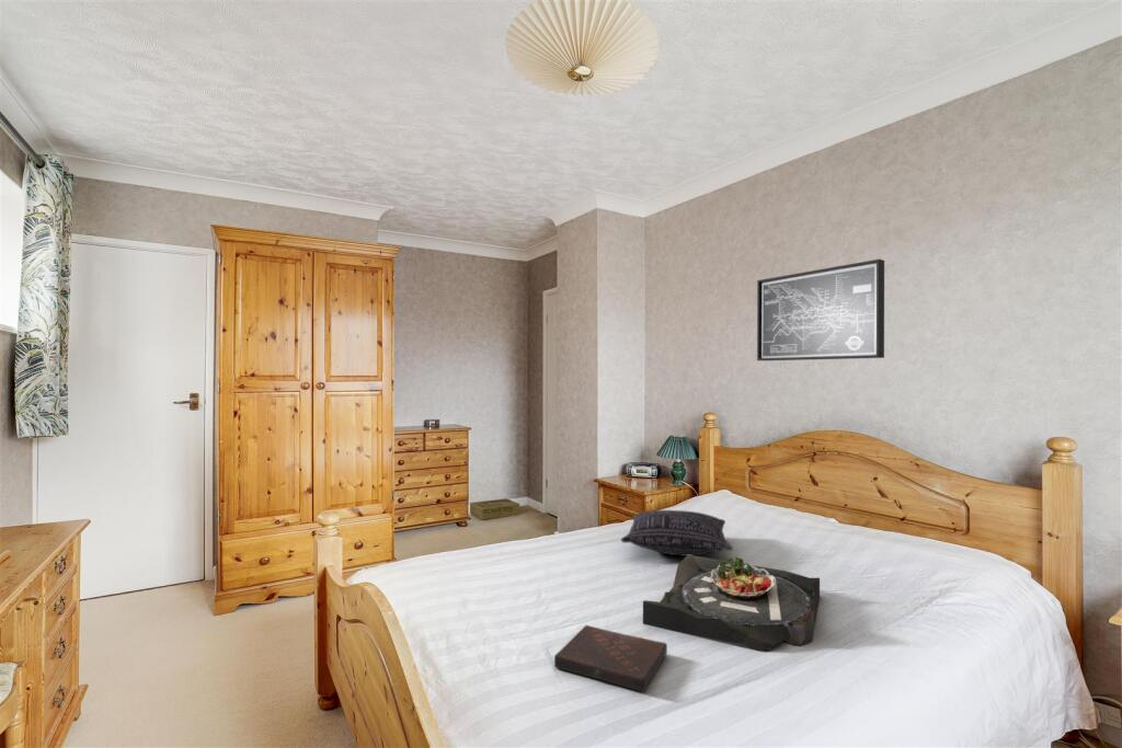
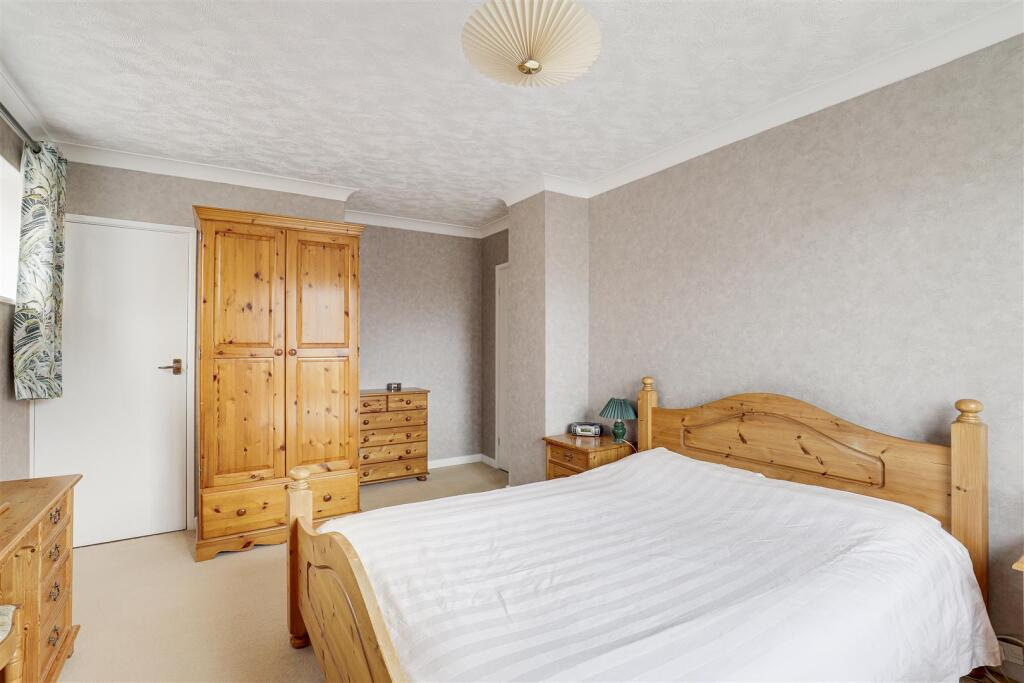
- serving tray [642,555,821,653]
- wall art [756,258,885,361]
- pillow [620,509,734,557]
- cardboard box [469,497,520,521]
- book [553,624,668,692]
